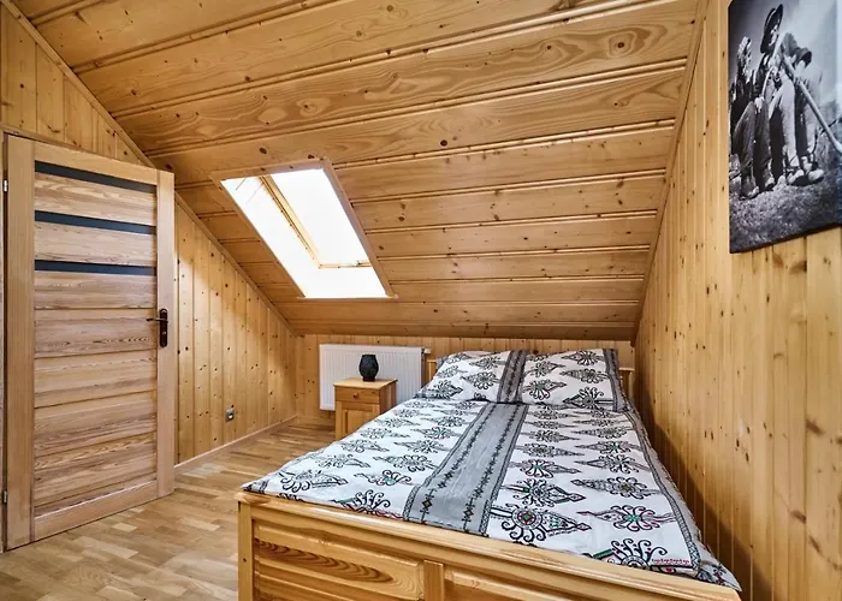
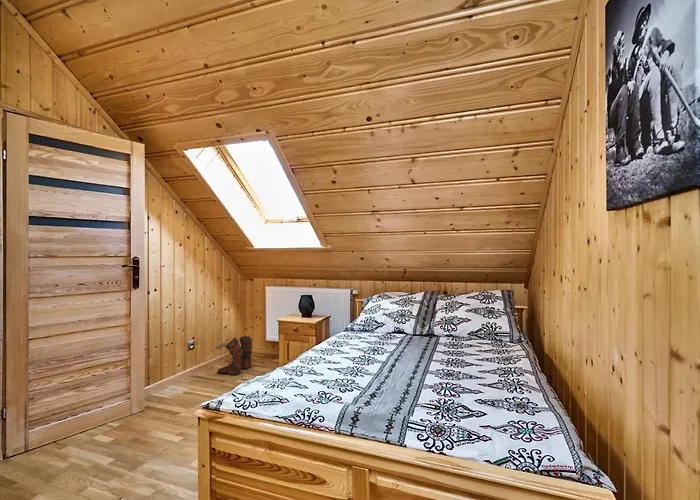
+ boots [215,335,254,376]
